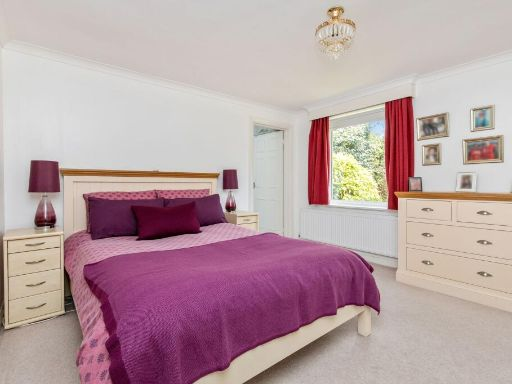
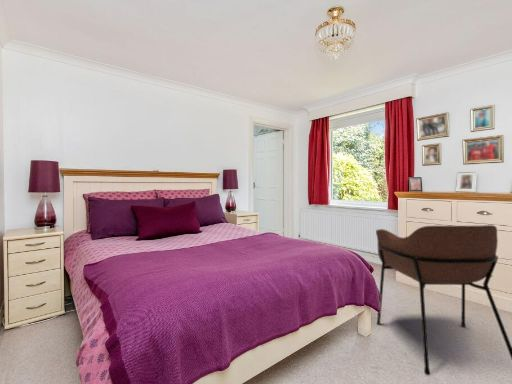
+ armchair [375,224,512,376]
